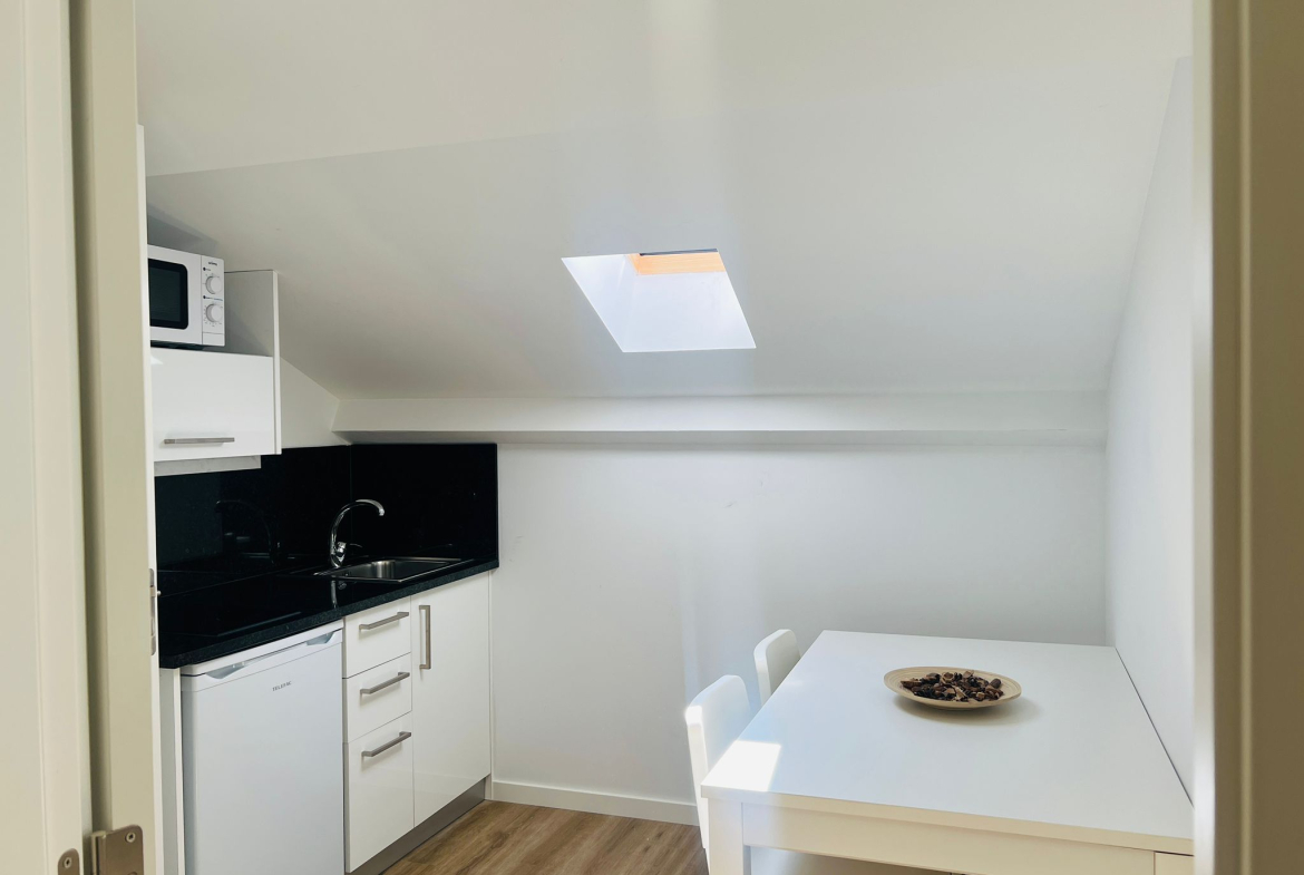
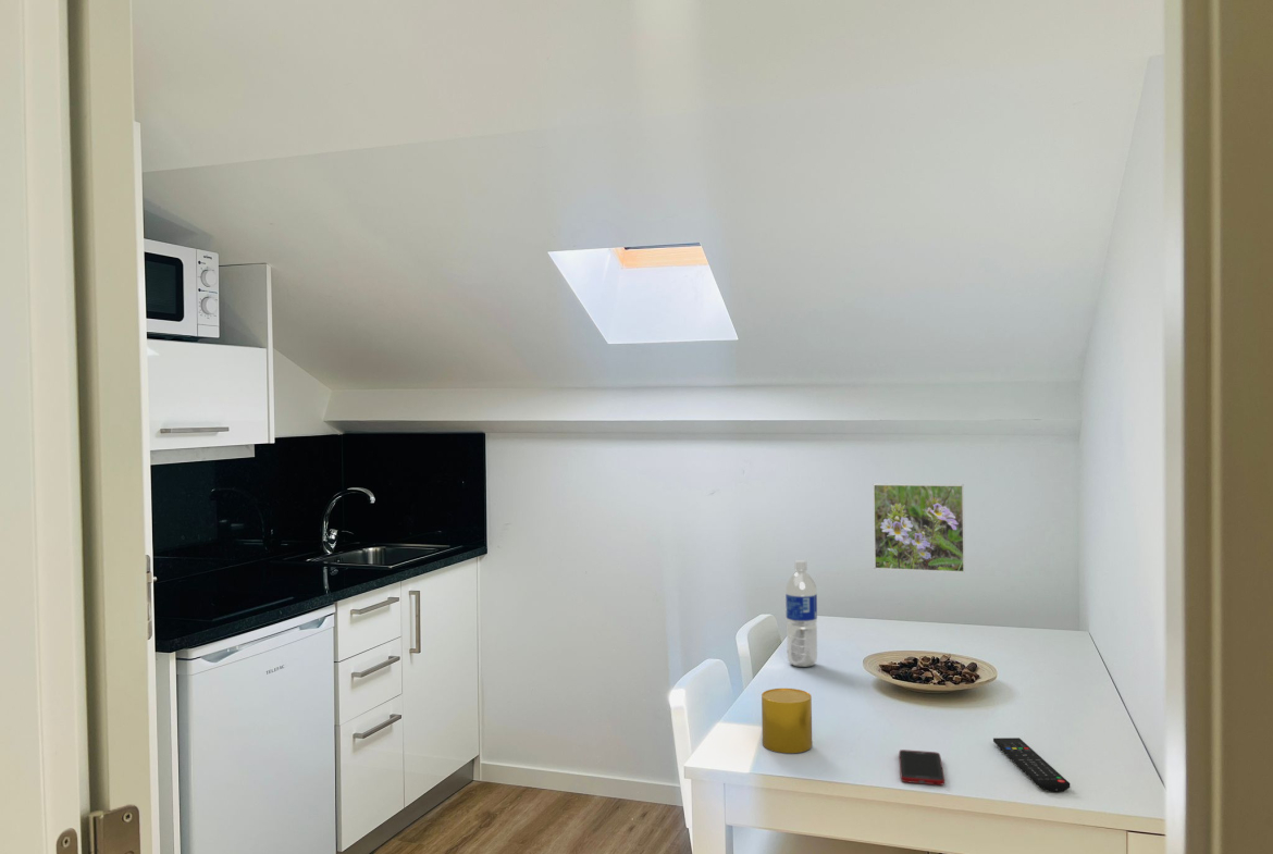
+ remote control [992,737,1071,793]
+ cup [761,688,813,754]
+ water bottle [784,559,818,668]
+ cell phone [898,748,946,787]
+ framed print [872,483,966,573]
